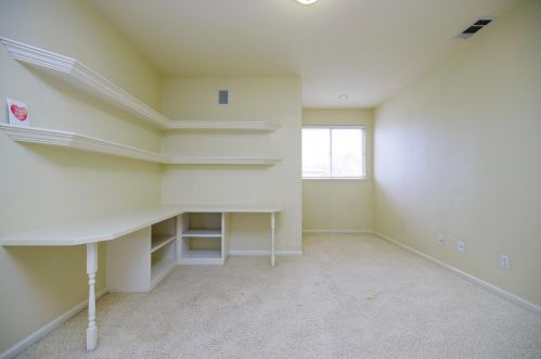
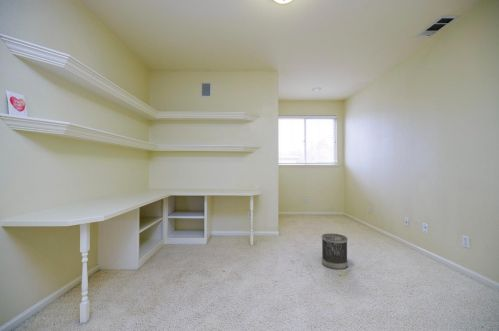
+ wastebasket [321,233,349,270]
